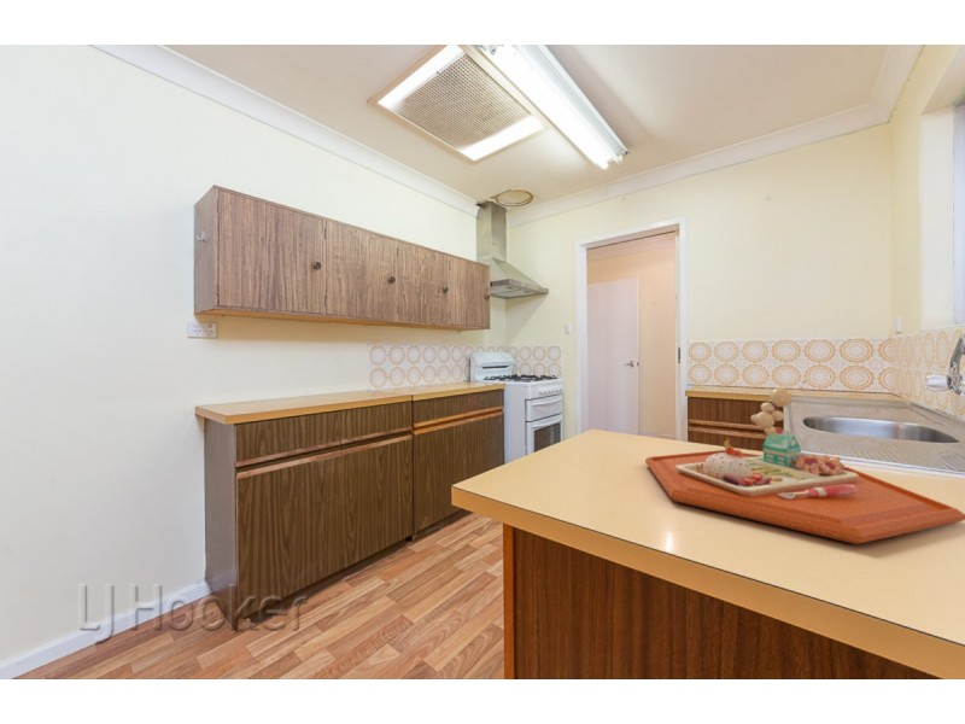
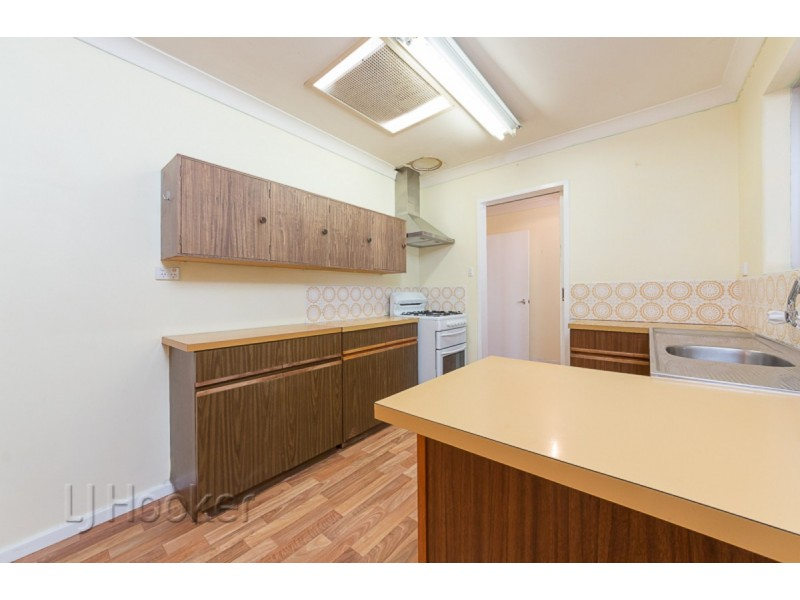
- food tray [644,379,965,545]
